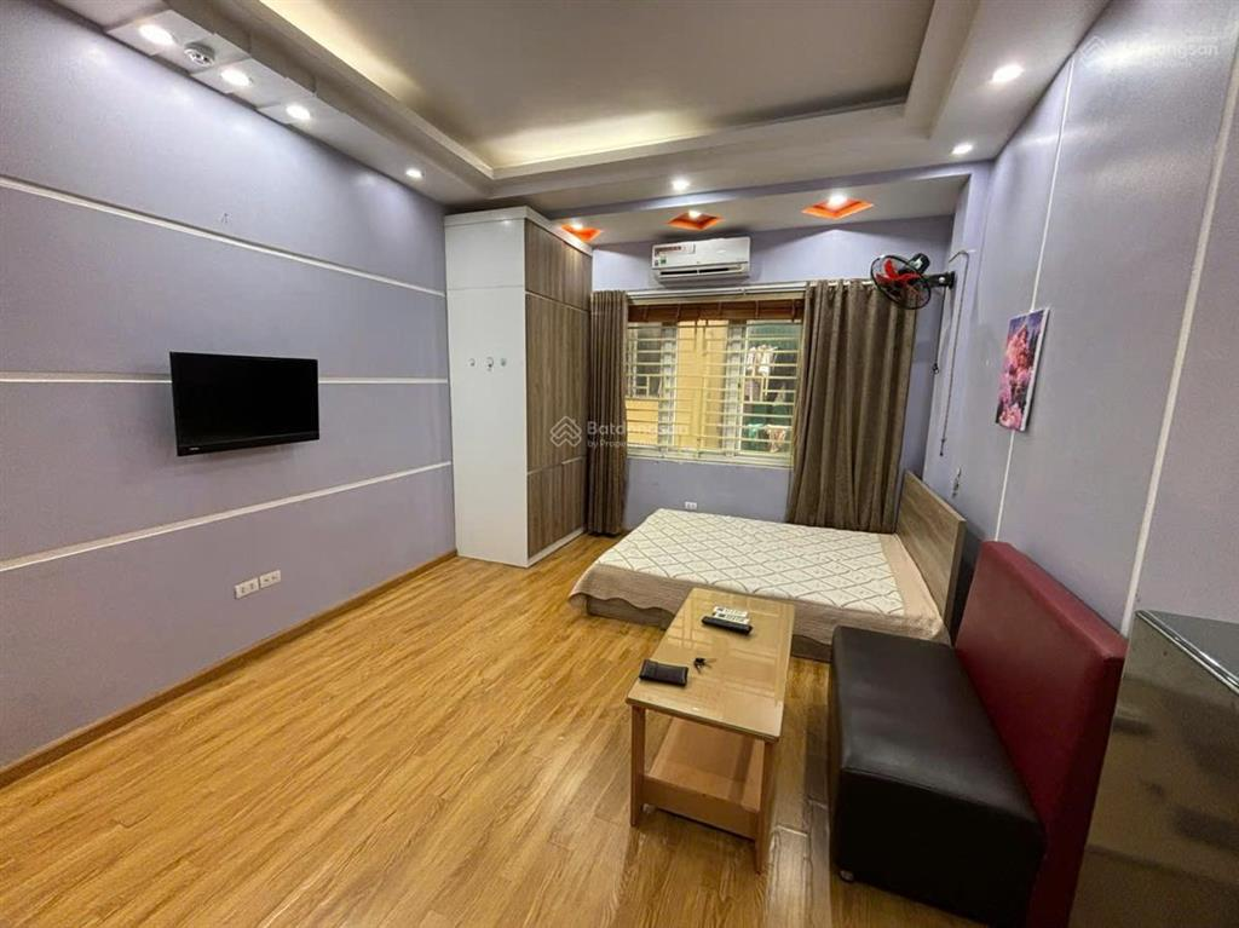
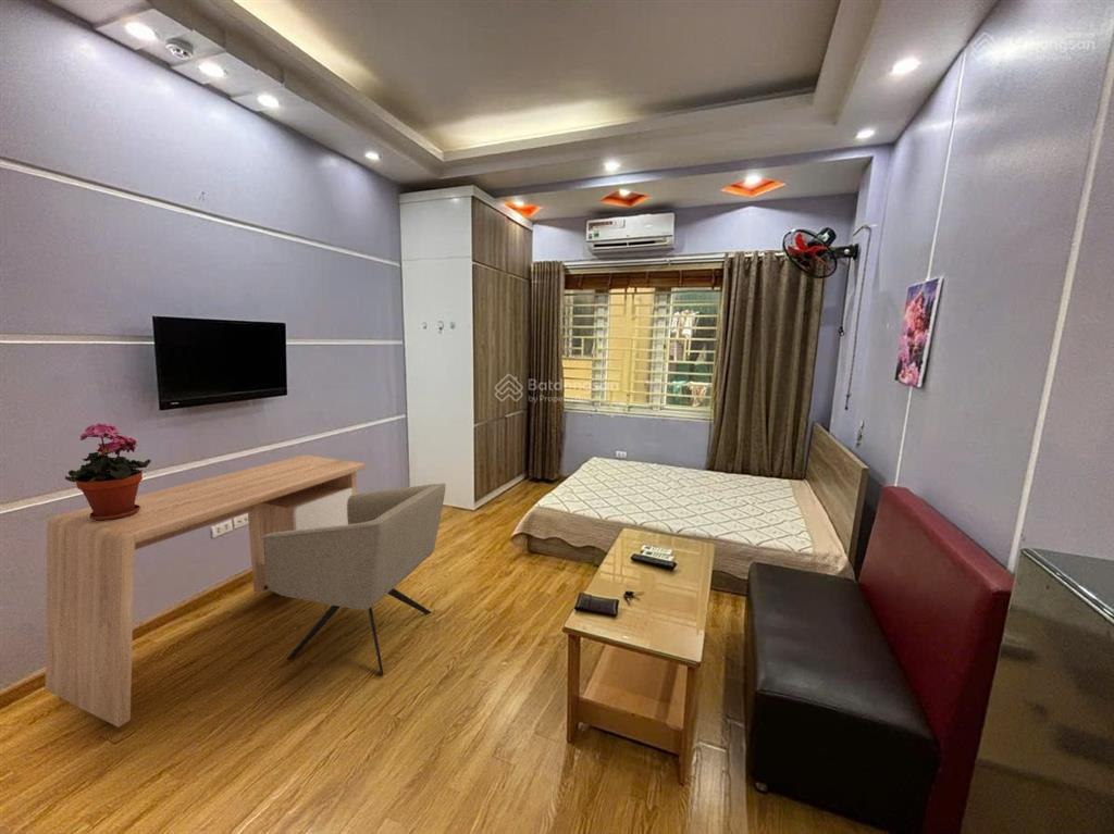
+ potted plant [64,422,152,521]
+ chair [263,482,447,676]
+ desk [45,453,366,729]
